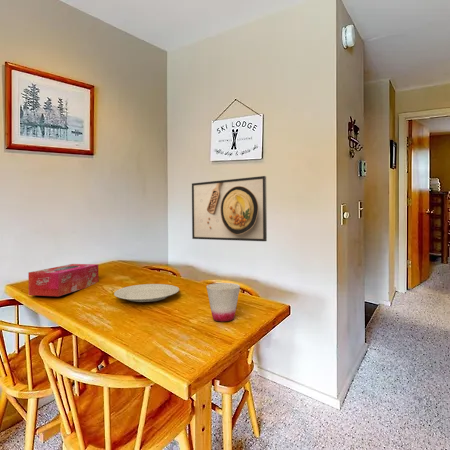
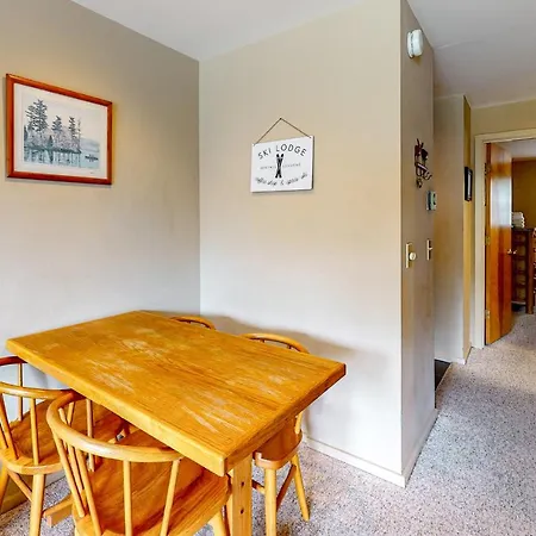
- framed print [191,175,268,242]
- tissue box [27,263,100,297]
- cup [205,282,241,322]
- chinaware [113,283,180,303]
